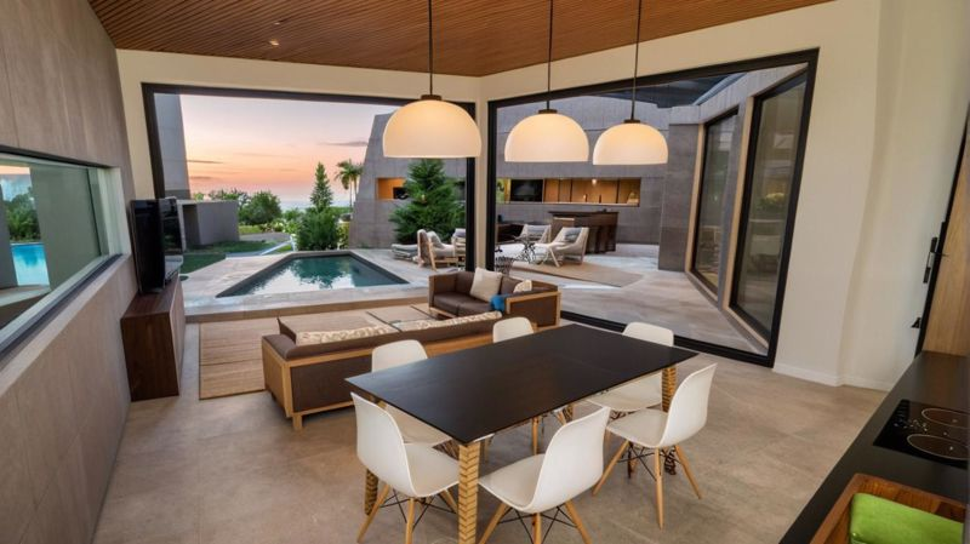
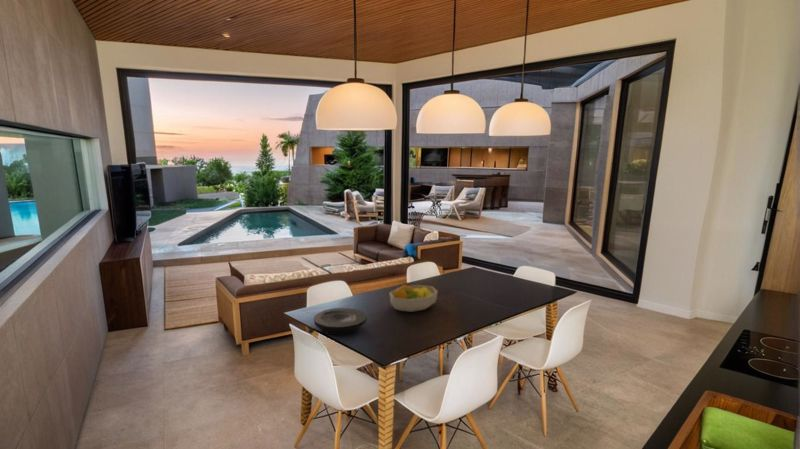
+ plate [313,307,368,336]
+ fruit bowl [389,284,439,313]
